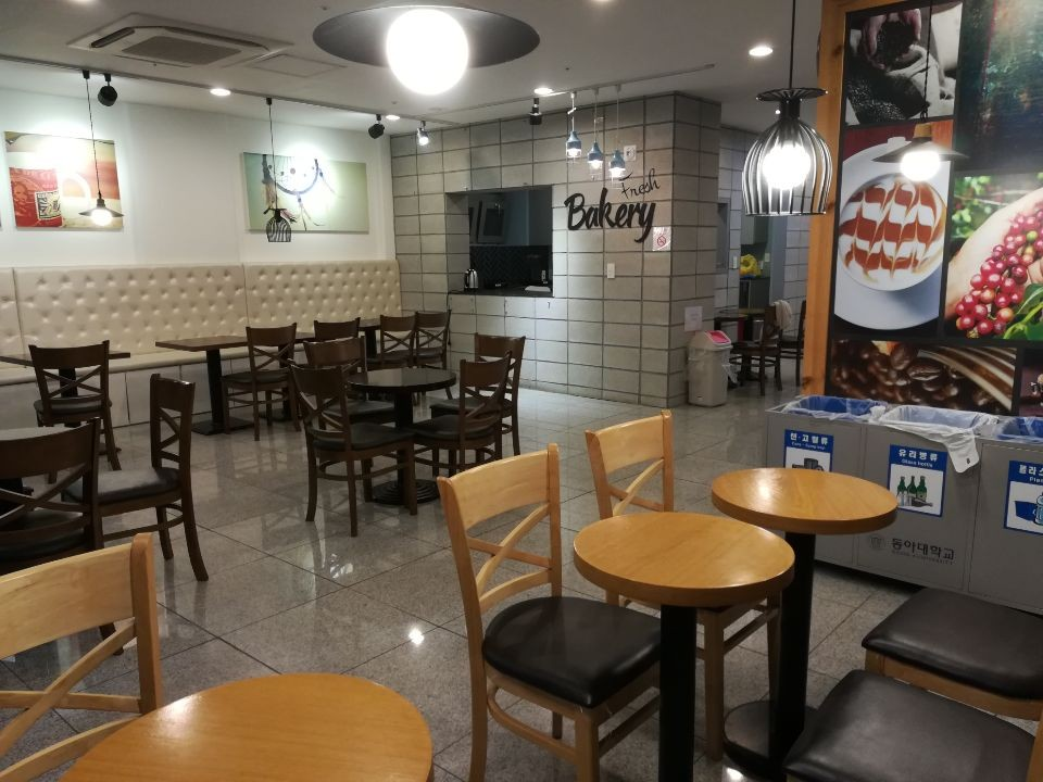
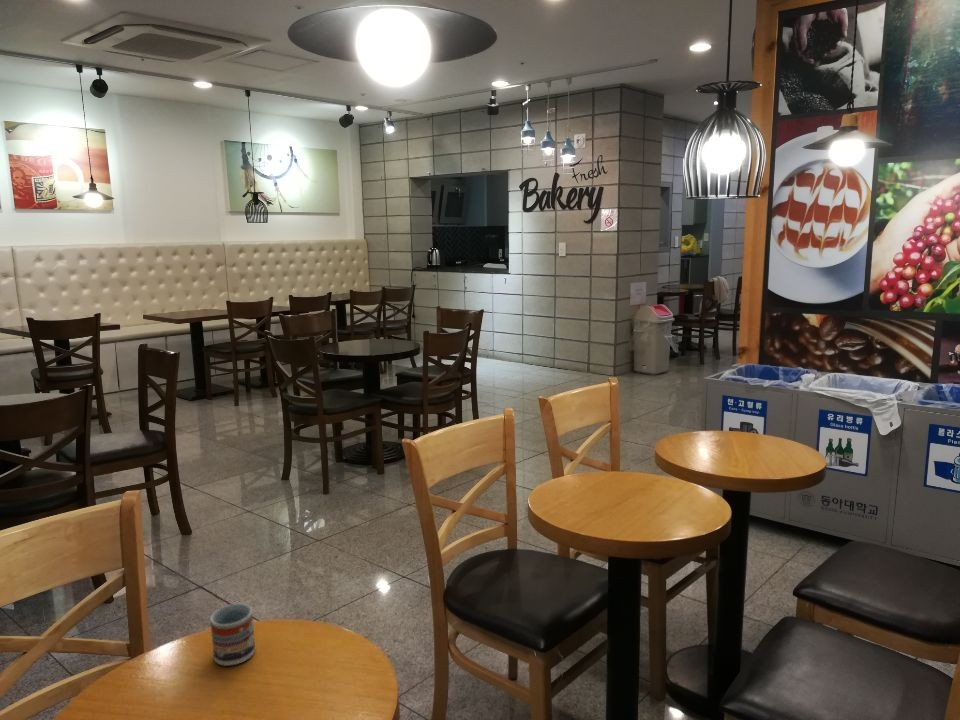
+ cup [208,603,256,667]
